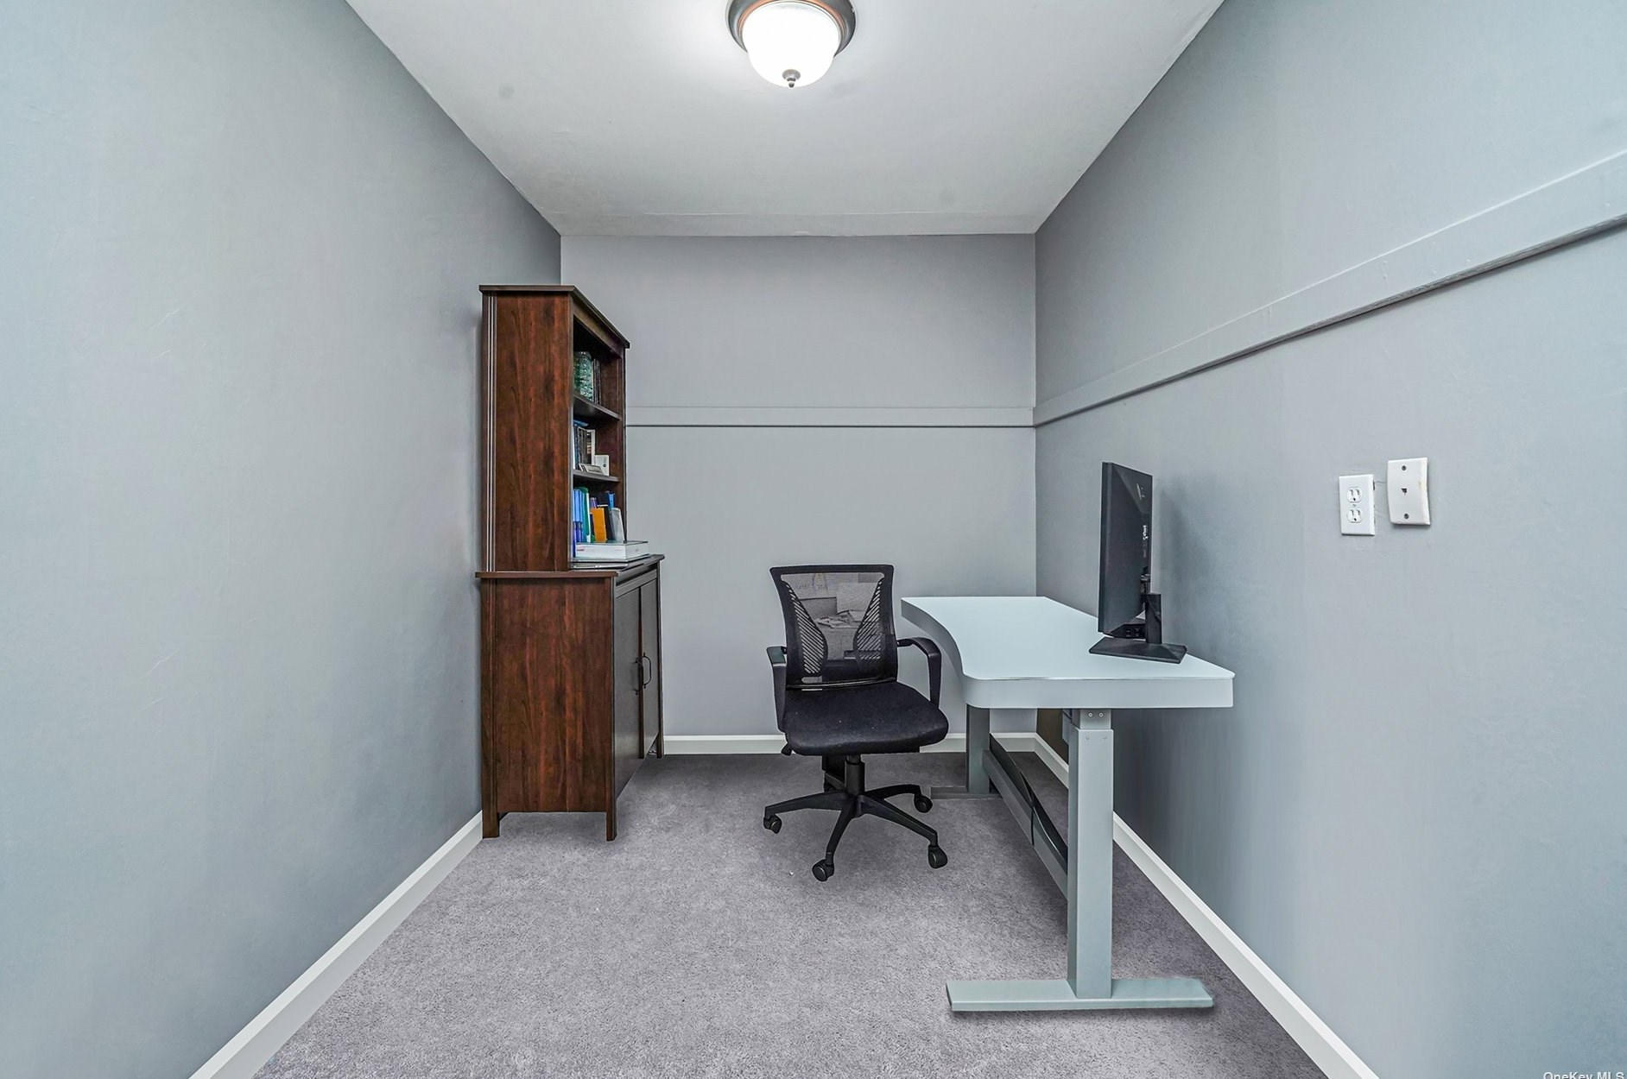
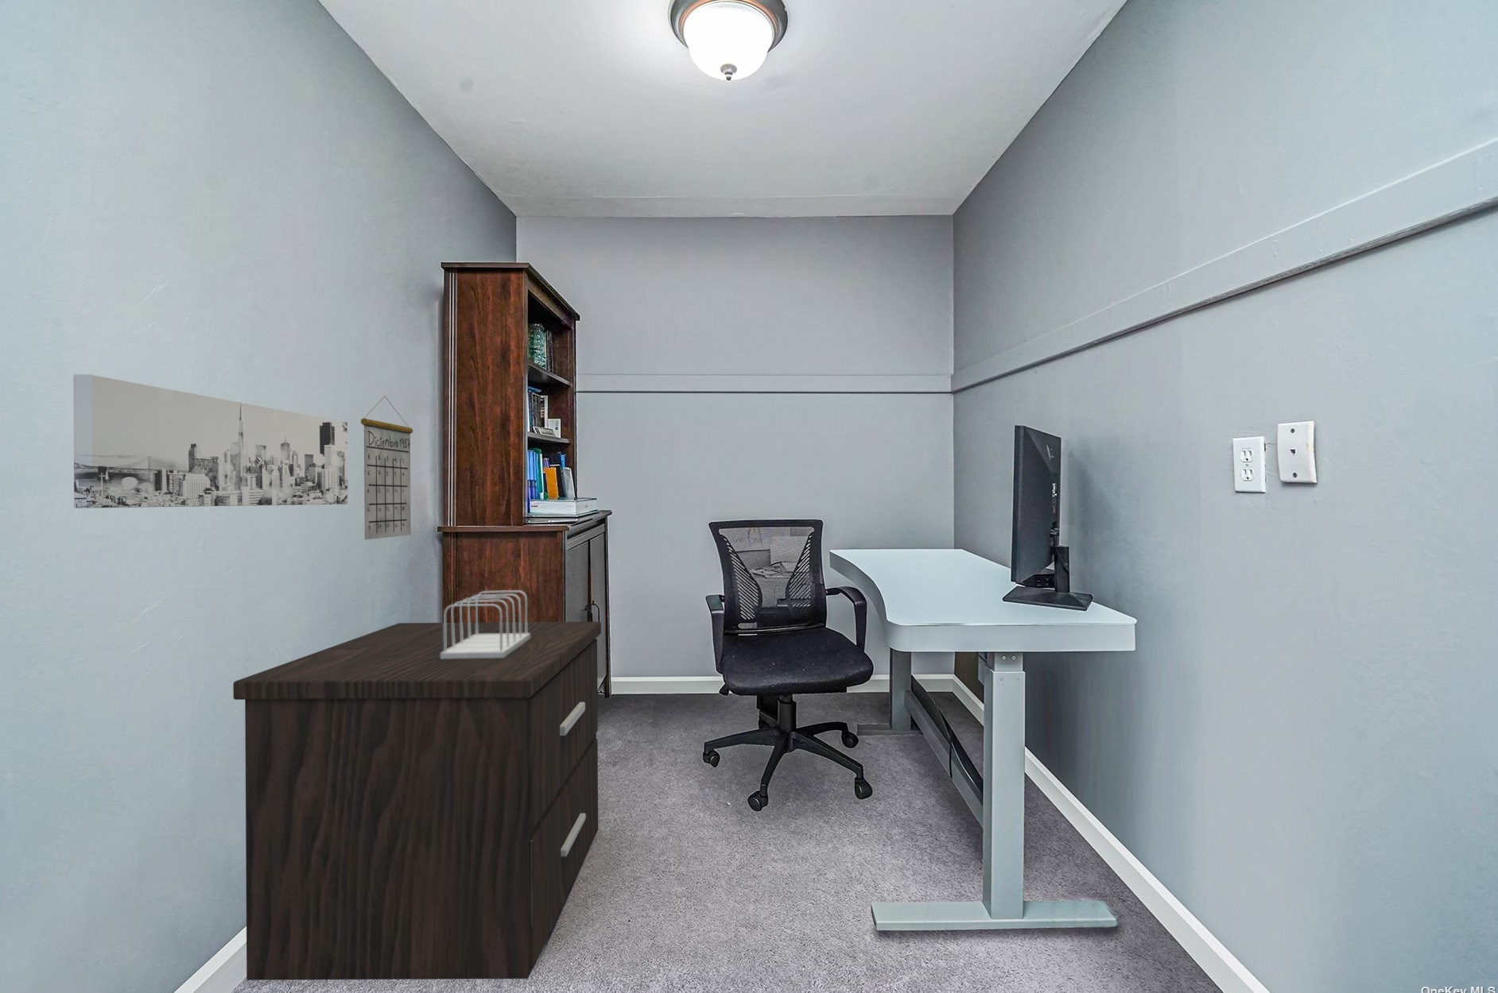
+ nightstand [232,622,602,981]
+ wall art [72,373,348,509]
+ file sorter [440,590,530,659]
+ calendar [360,396,414,540]
